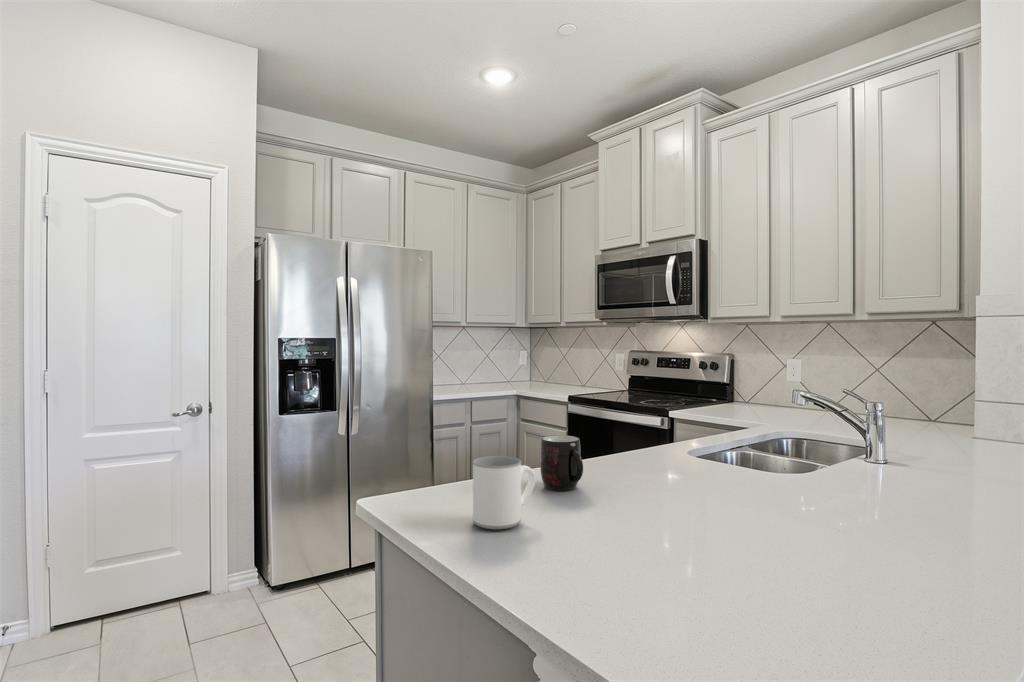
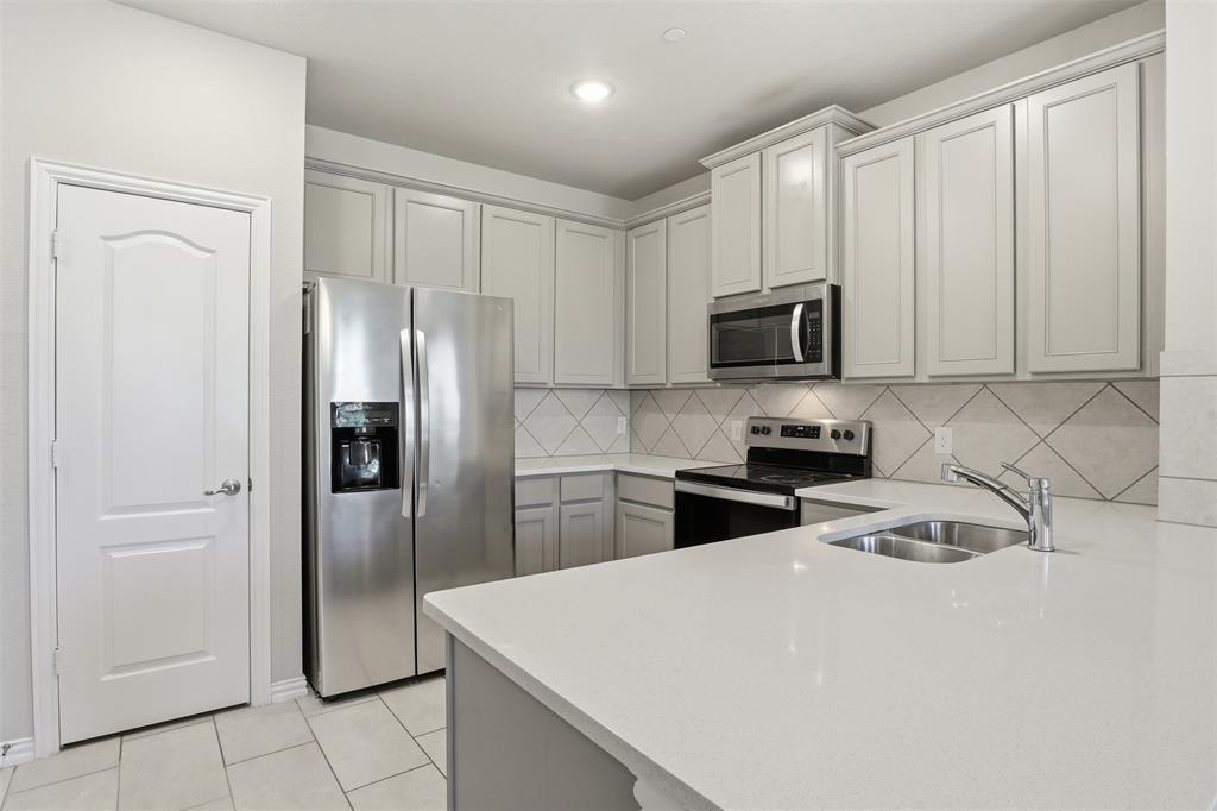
- mug [539,434,584,492]
- mug [472,455,537,530]
